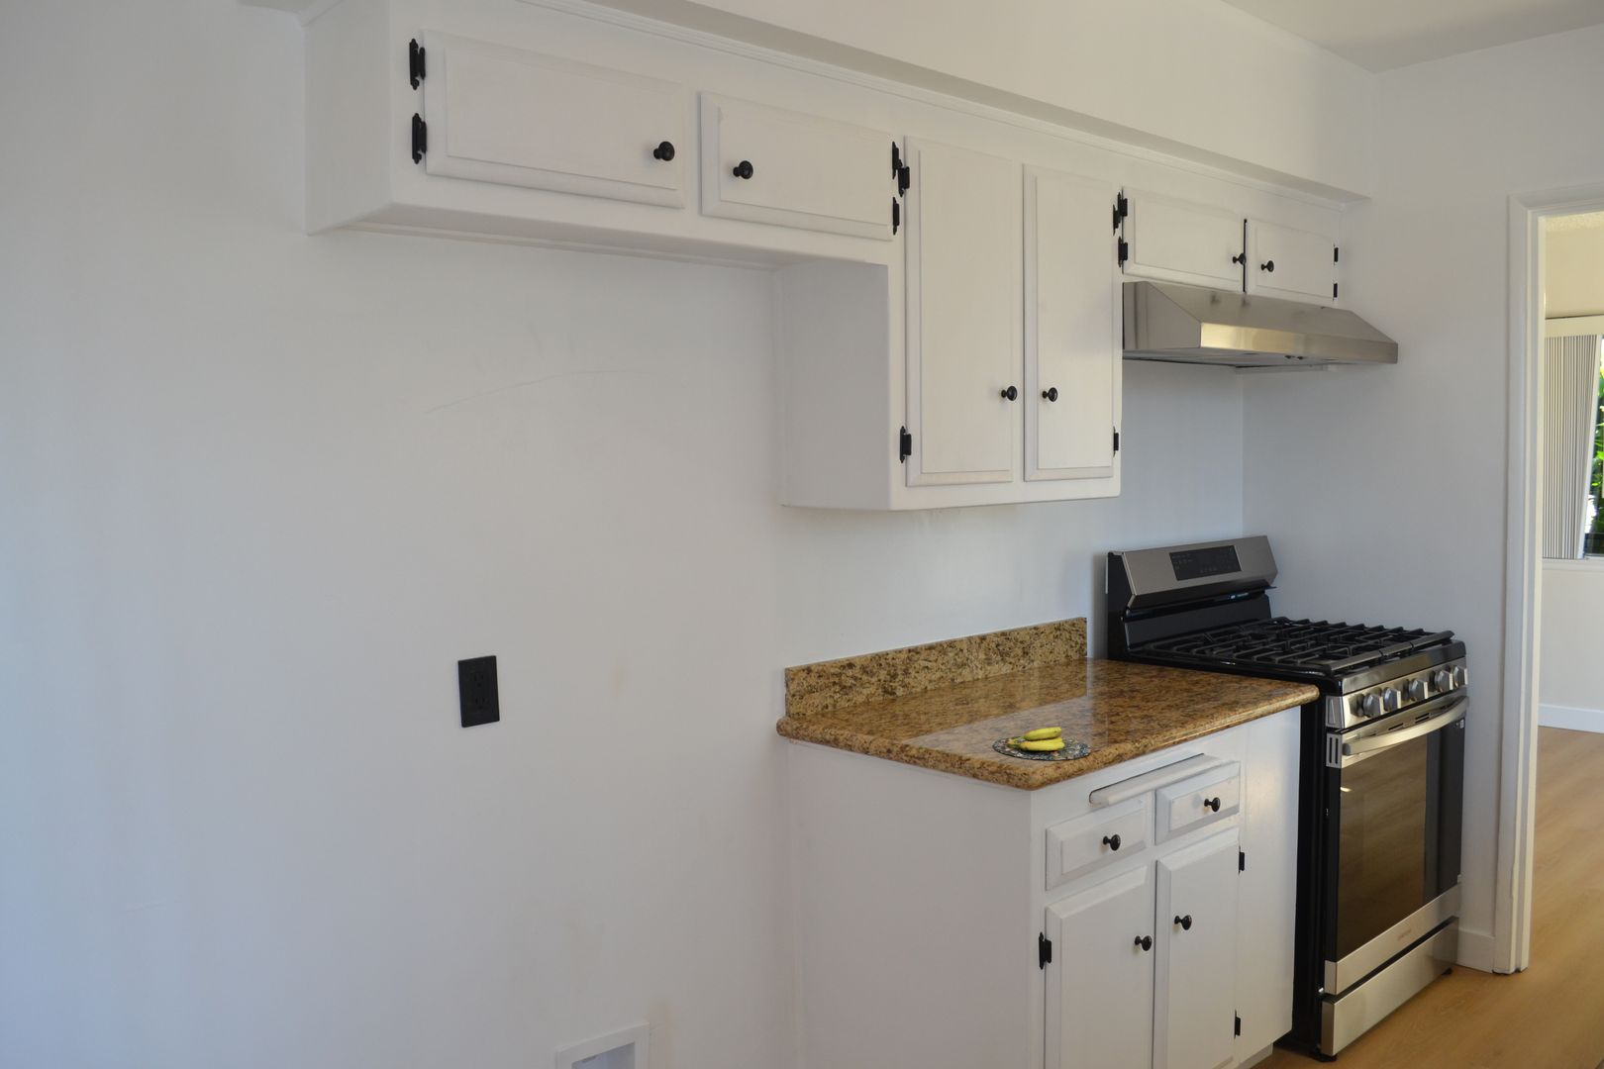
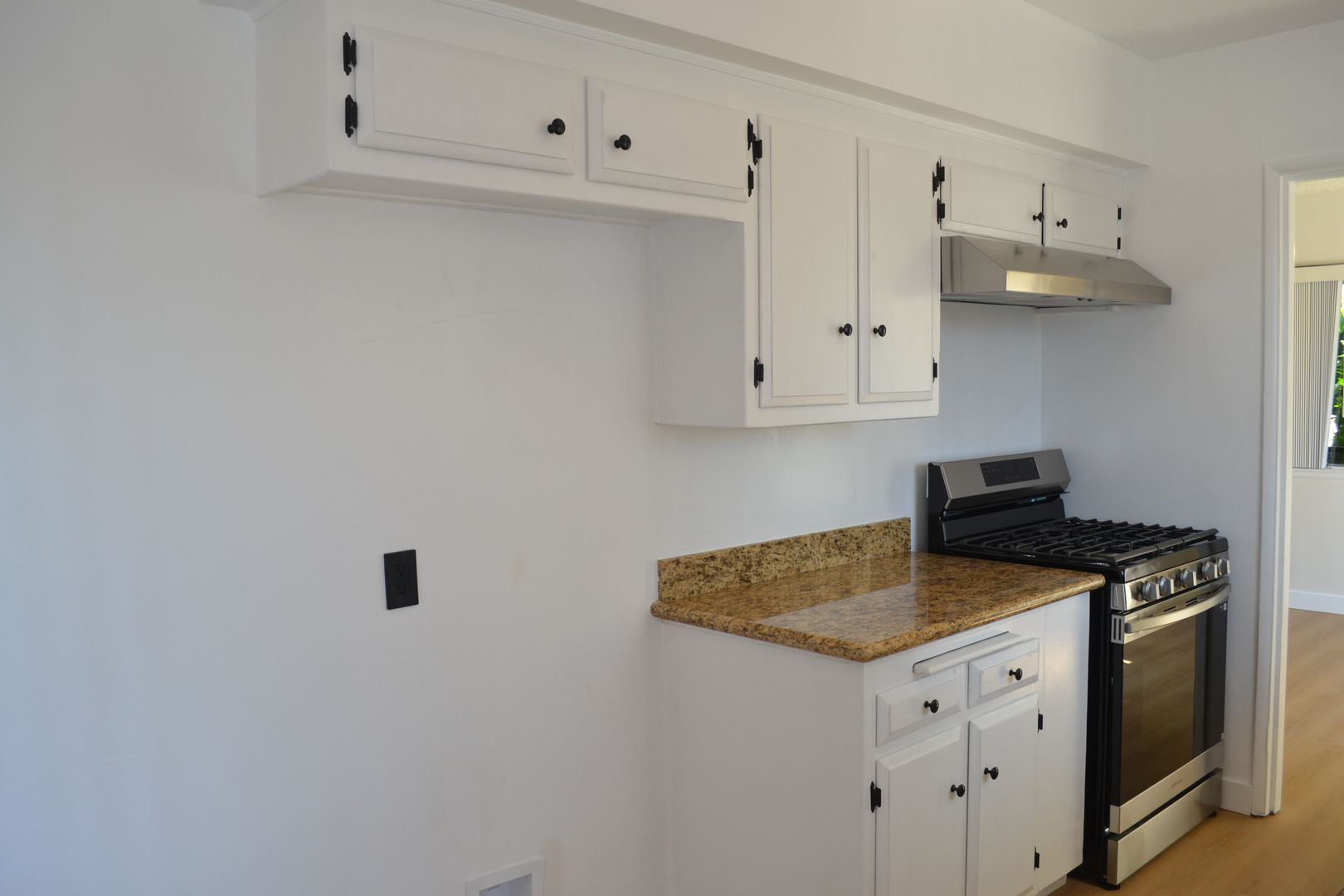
- banana [992,727,1093,761]
